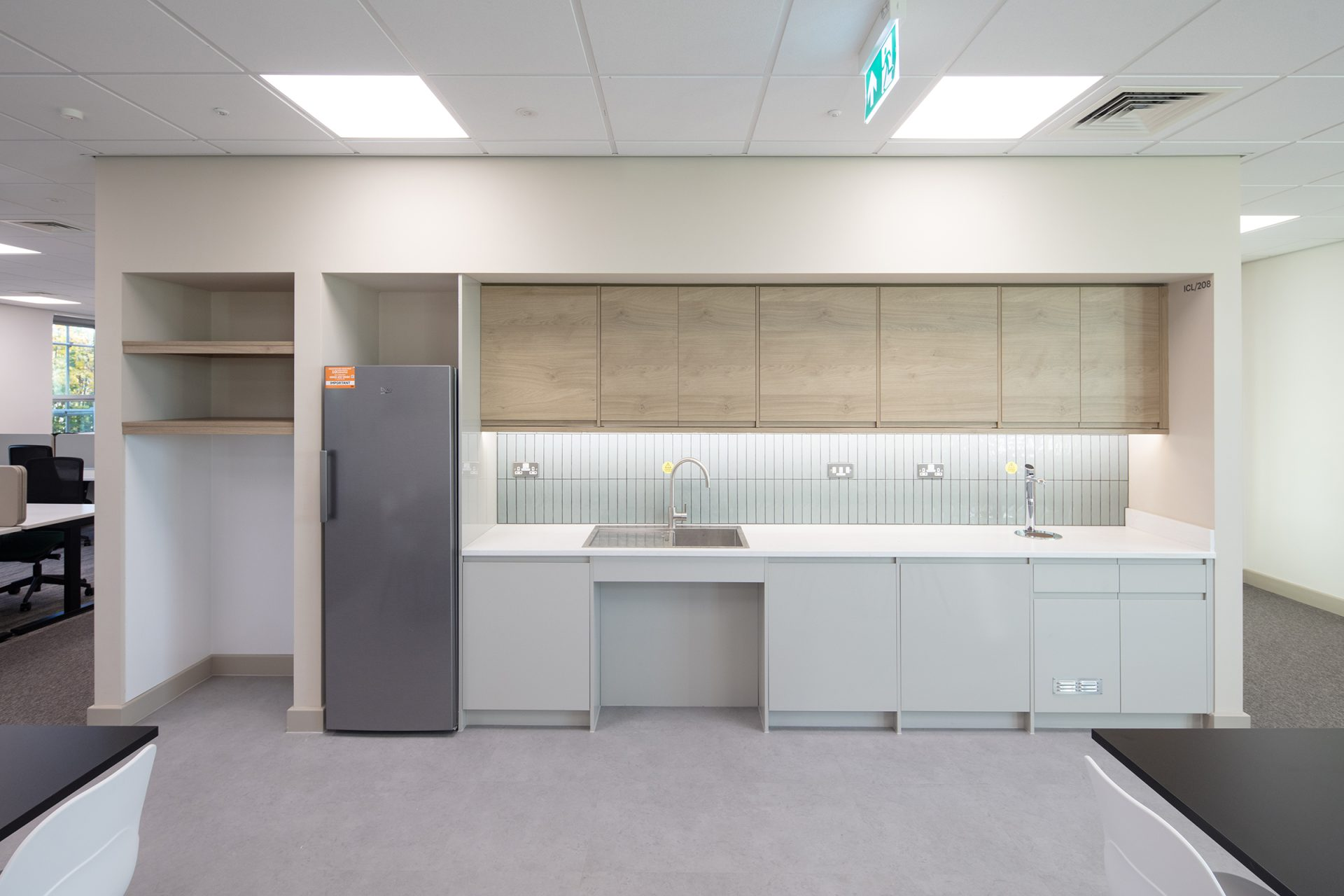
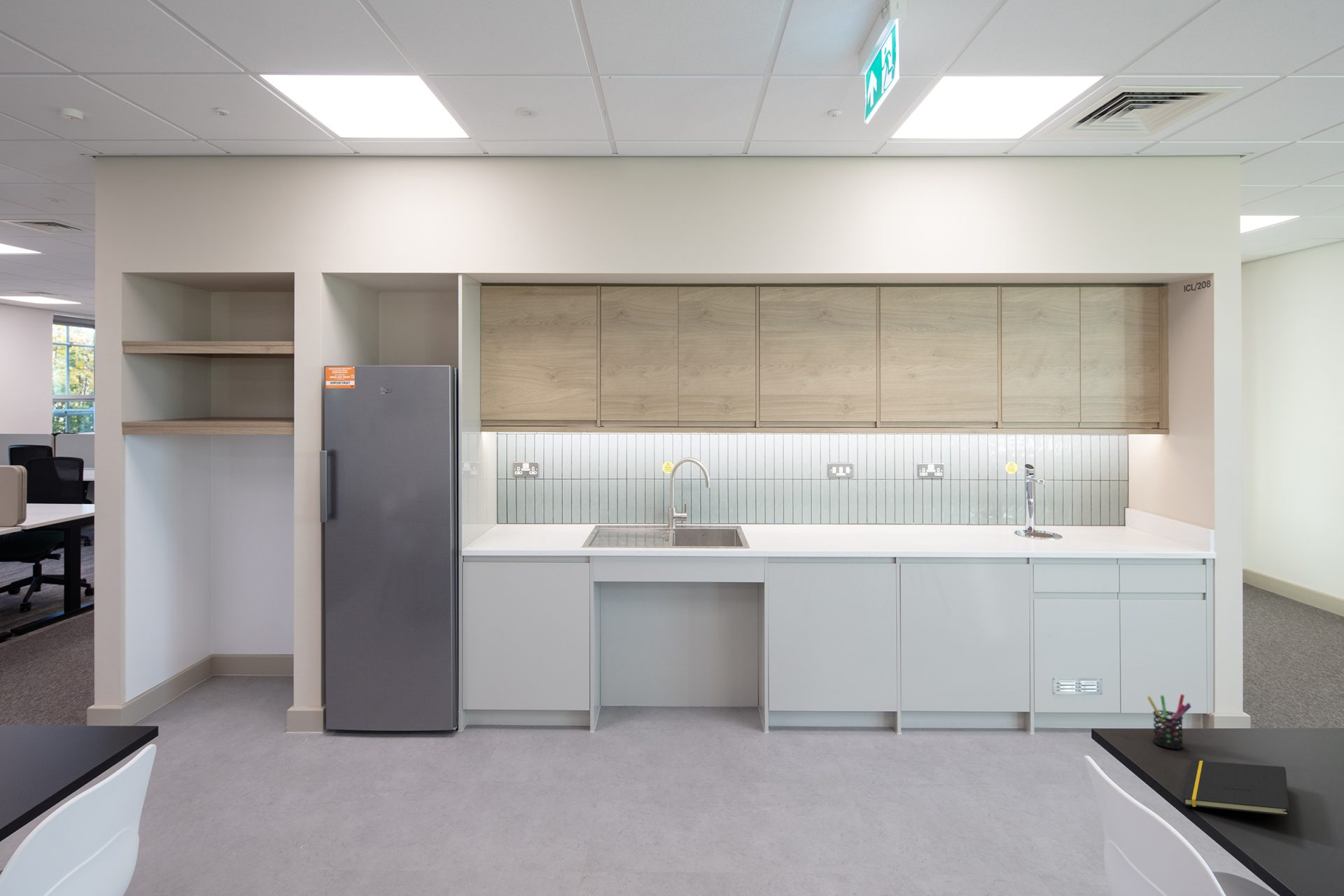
+ notepad [1182,759,1290,817]
+ pen holder [1146,694,1192,750]
